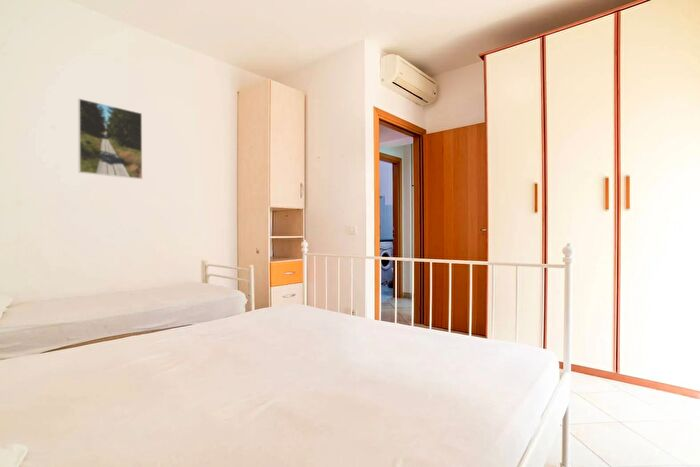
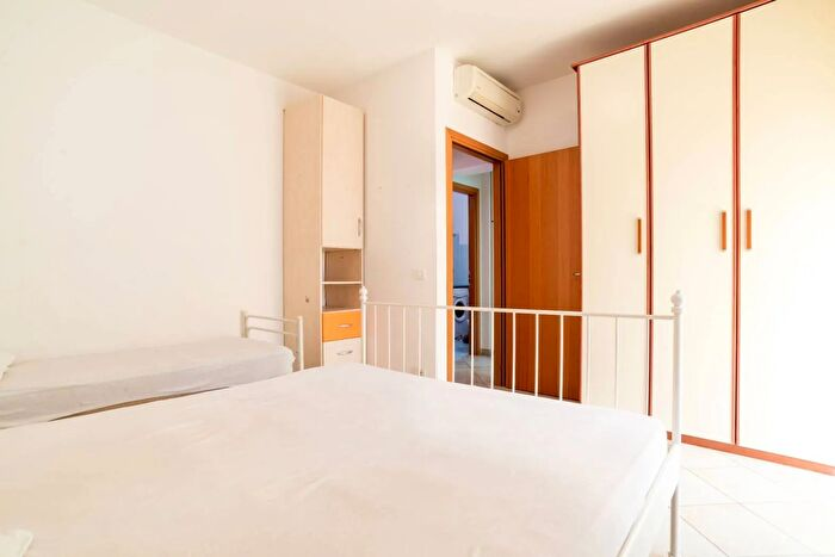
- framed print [77,97,143,180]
